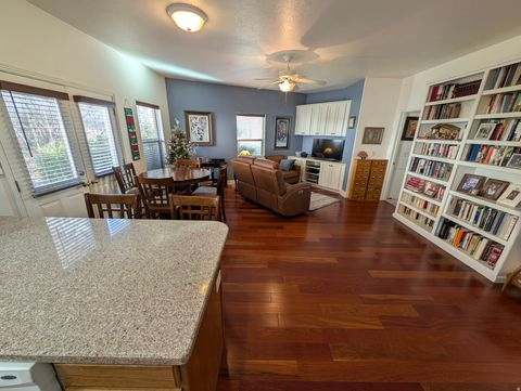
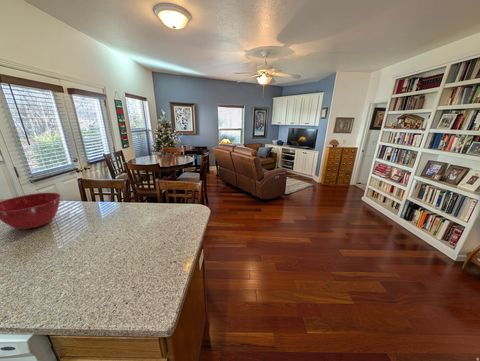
+ mixing bowl [0,192,62,230]
